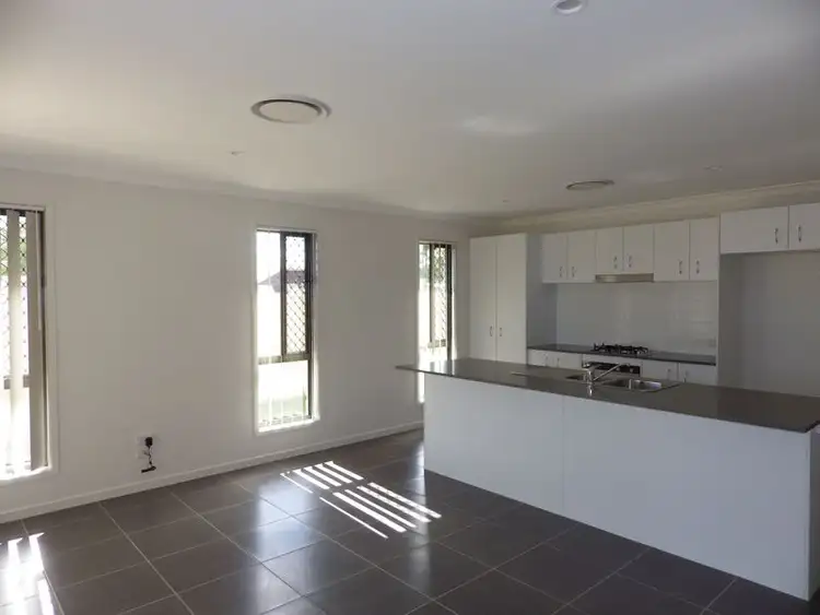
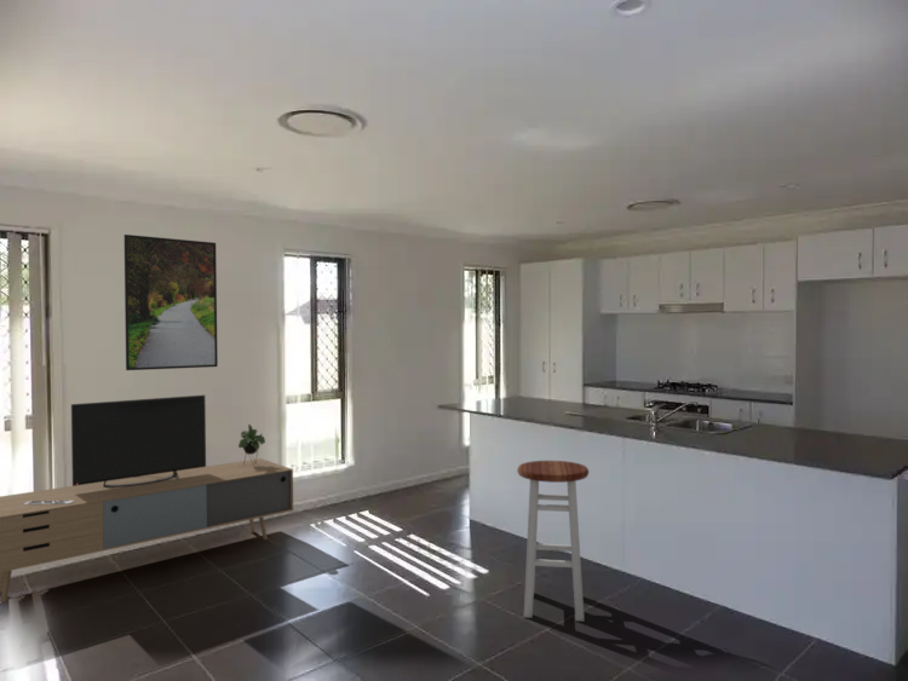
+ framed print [123,233,219,371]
+ media console [0,394,294,605]
+ bar stool [516,460,590,623]
